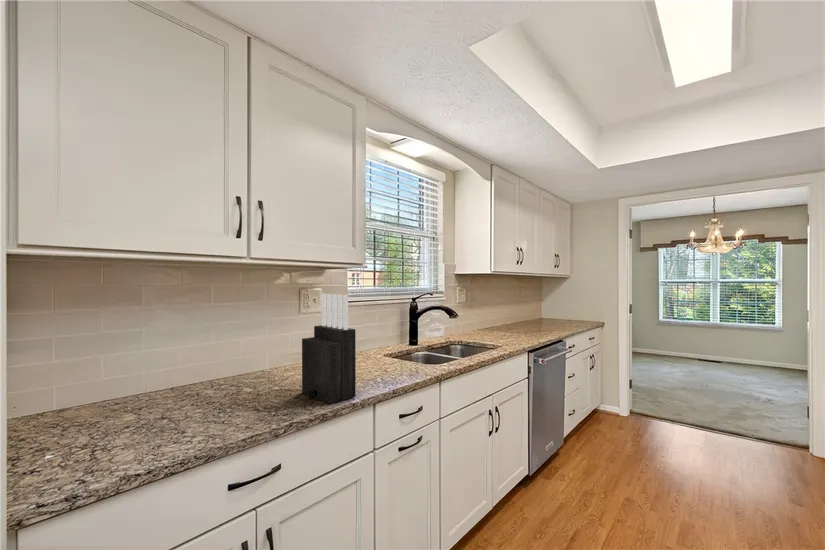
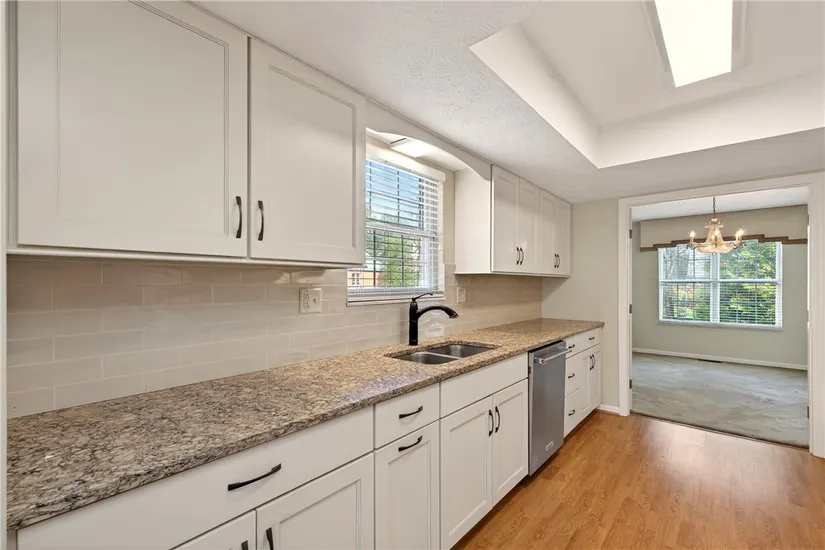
- knife block [301,293,357,405]
